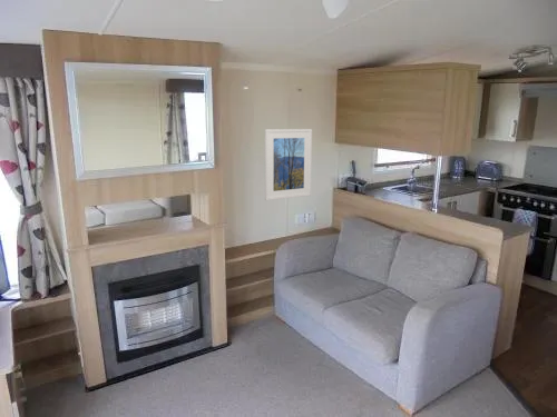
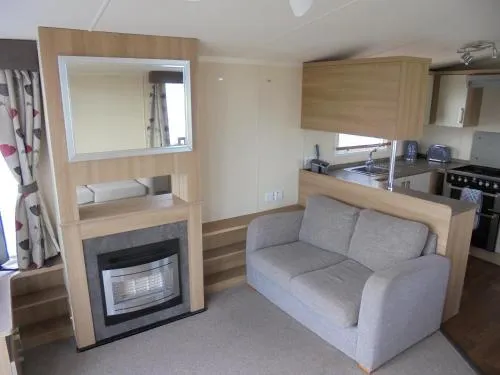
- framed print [264,128,313,201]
